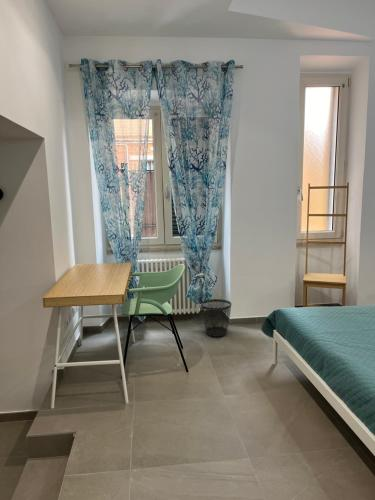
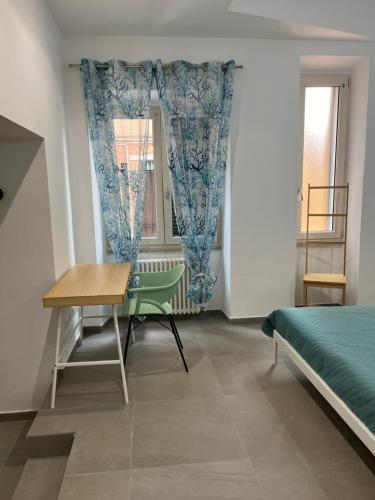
- wastebasket [200,298,232,338]
